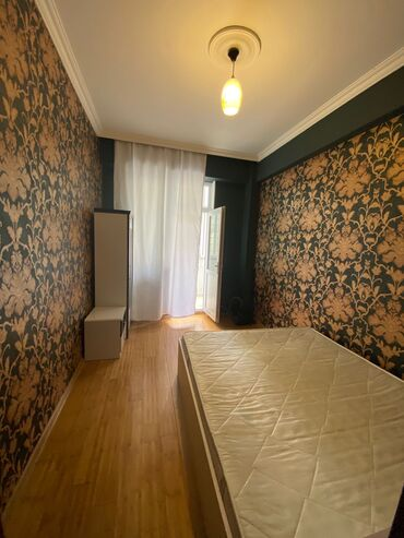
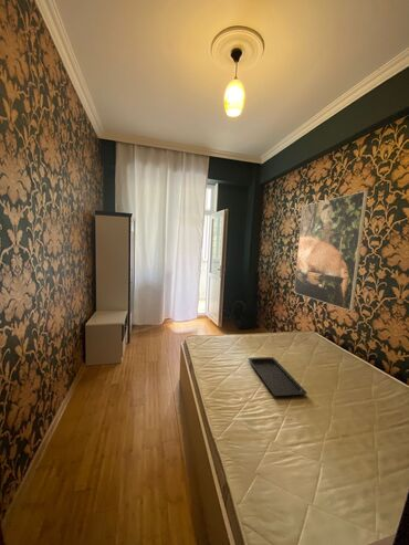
+ serving tray [247,356,307,397]
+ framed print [293,190,368,312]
